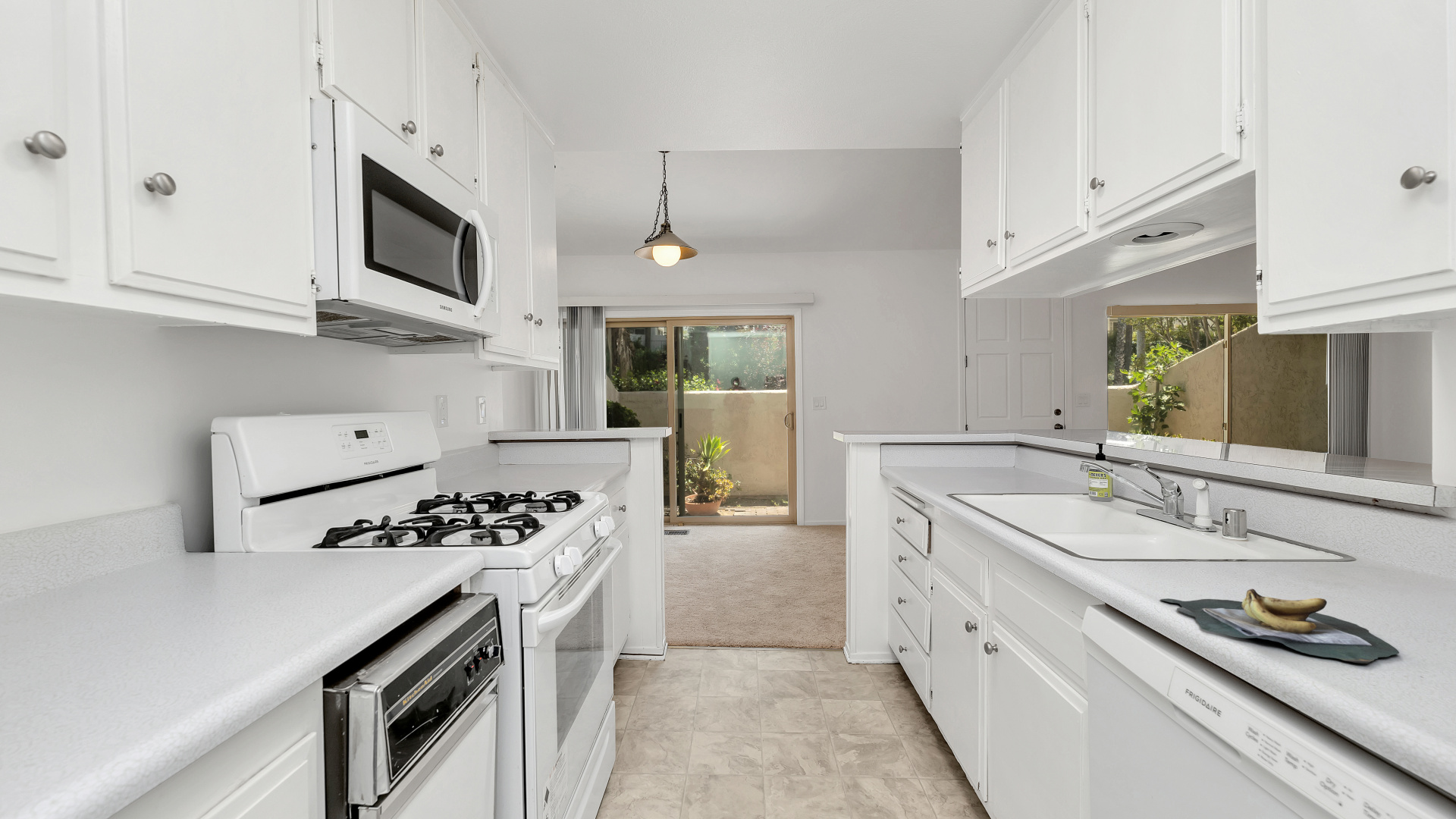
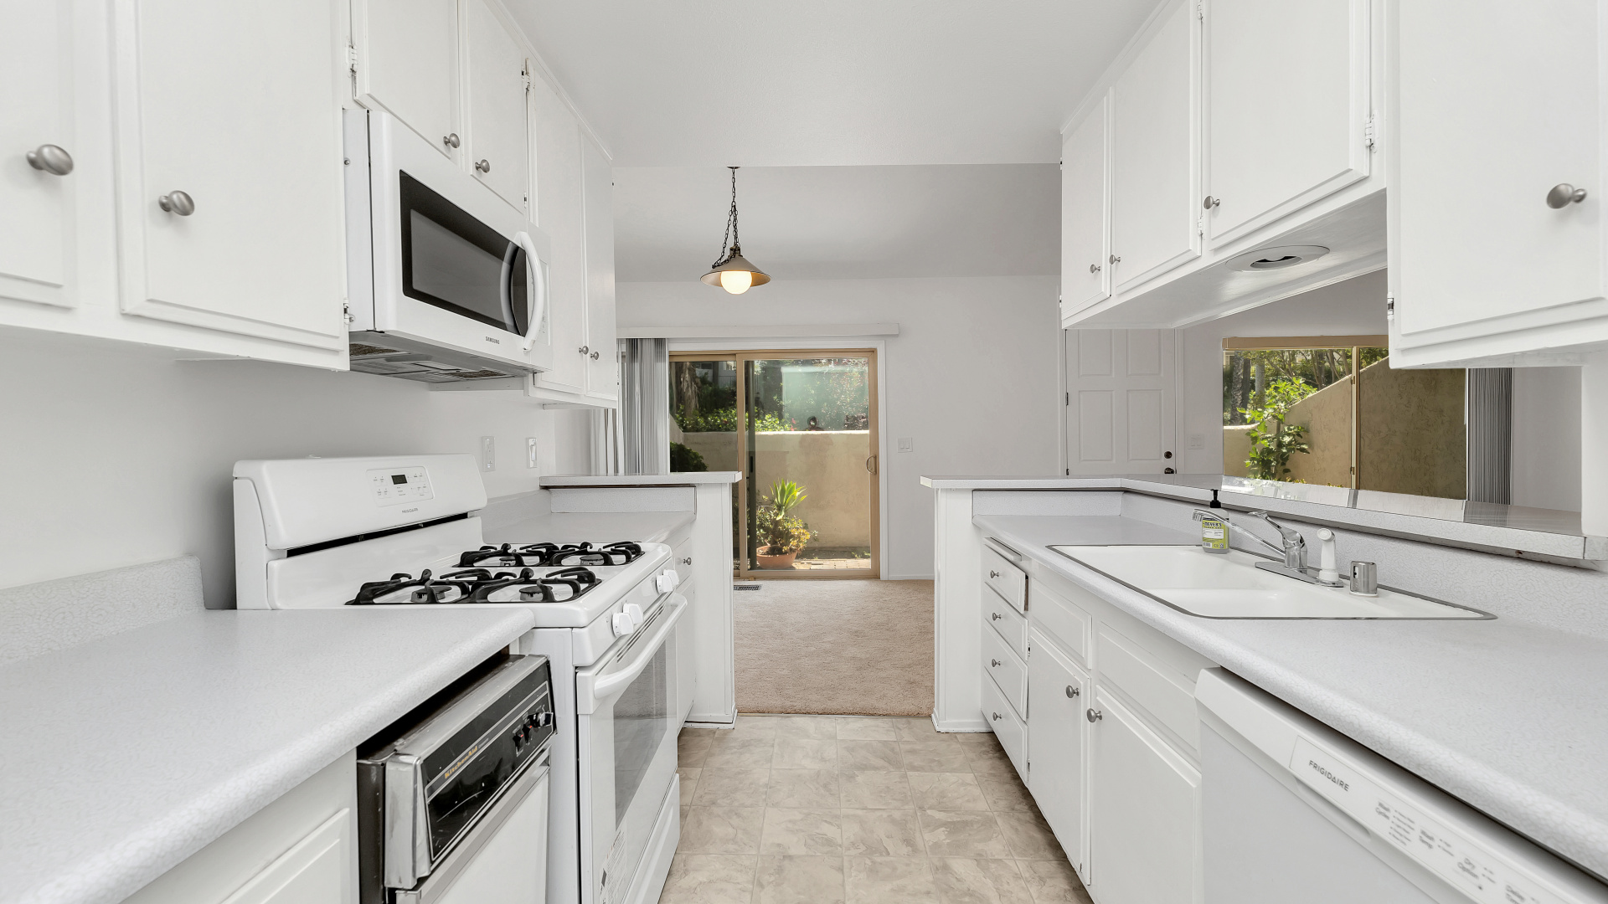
- banana bunch [1159,588,1400,664]
